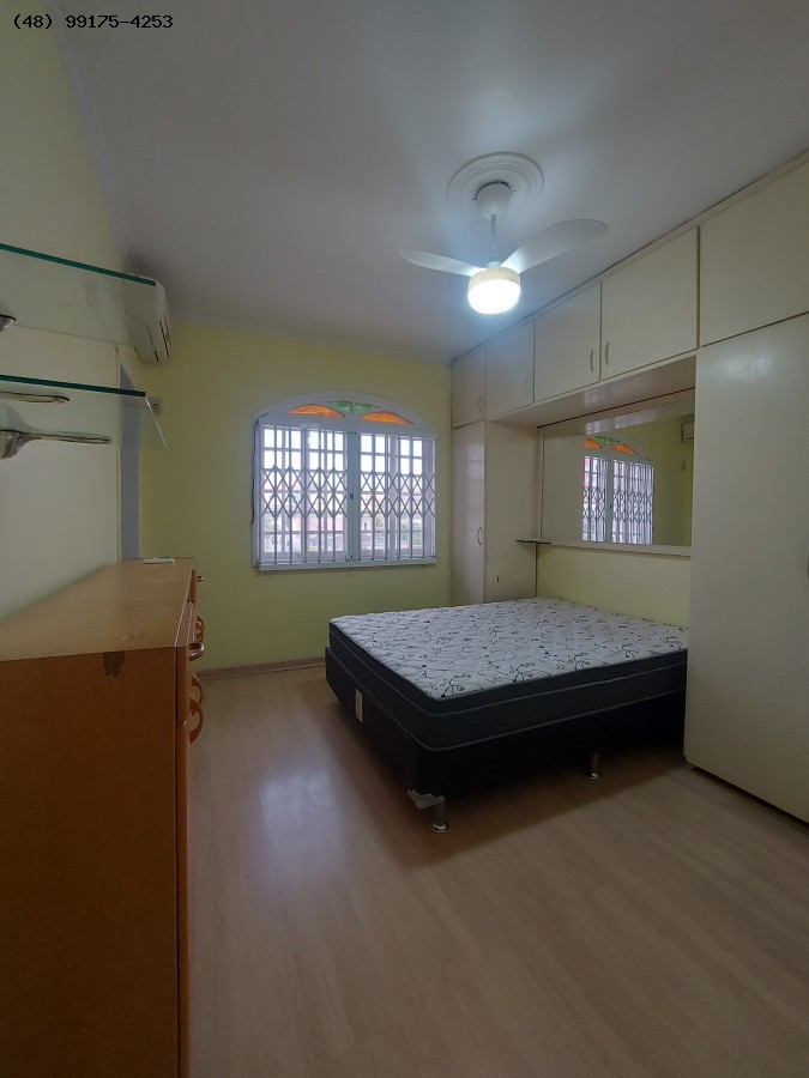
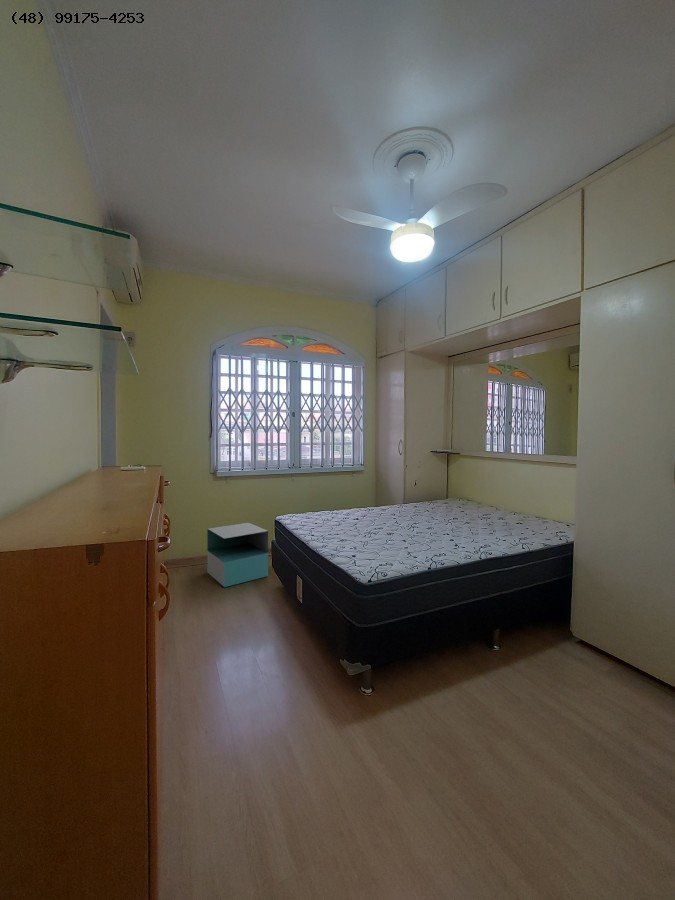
+ nightstand [206,522,269,588]
